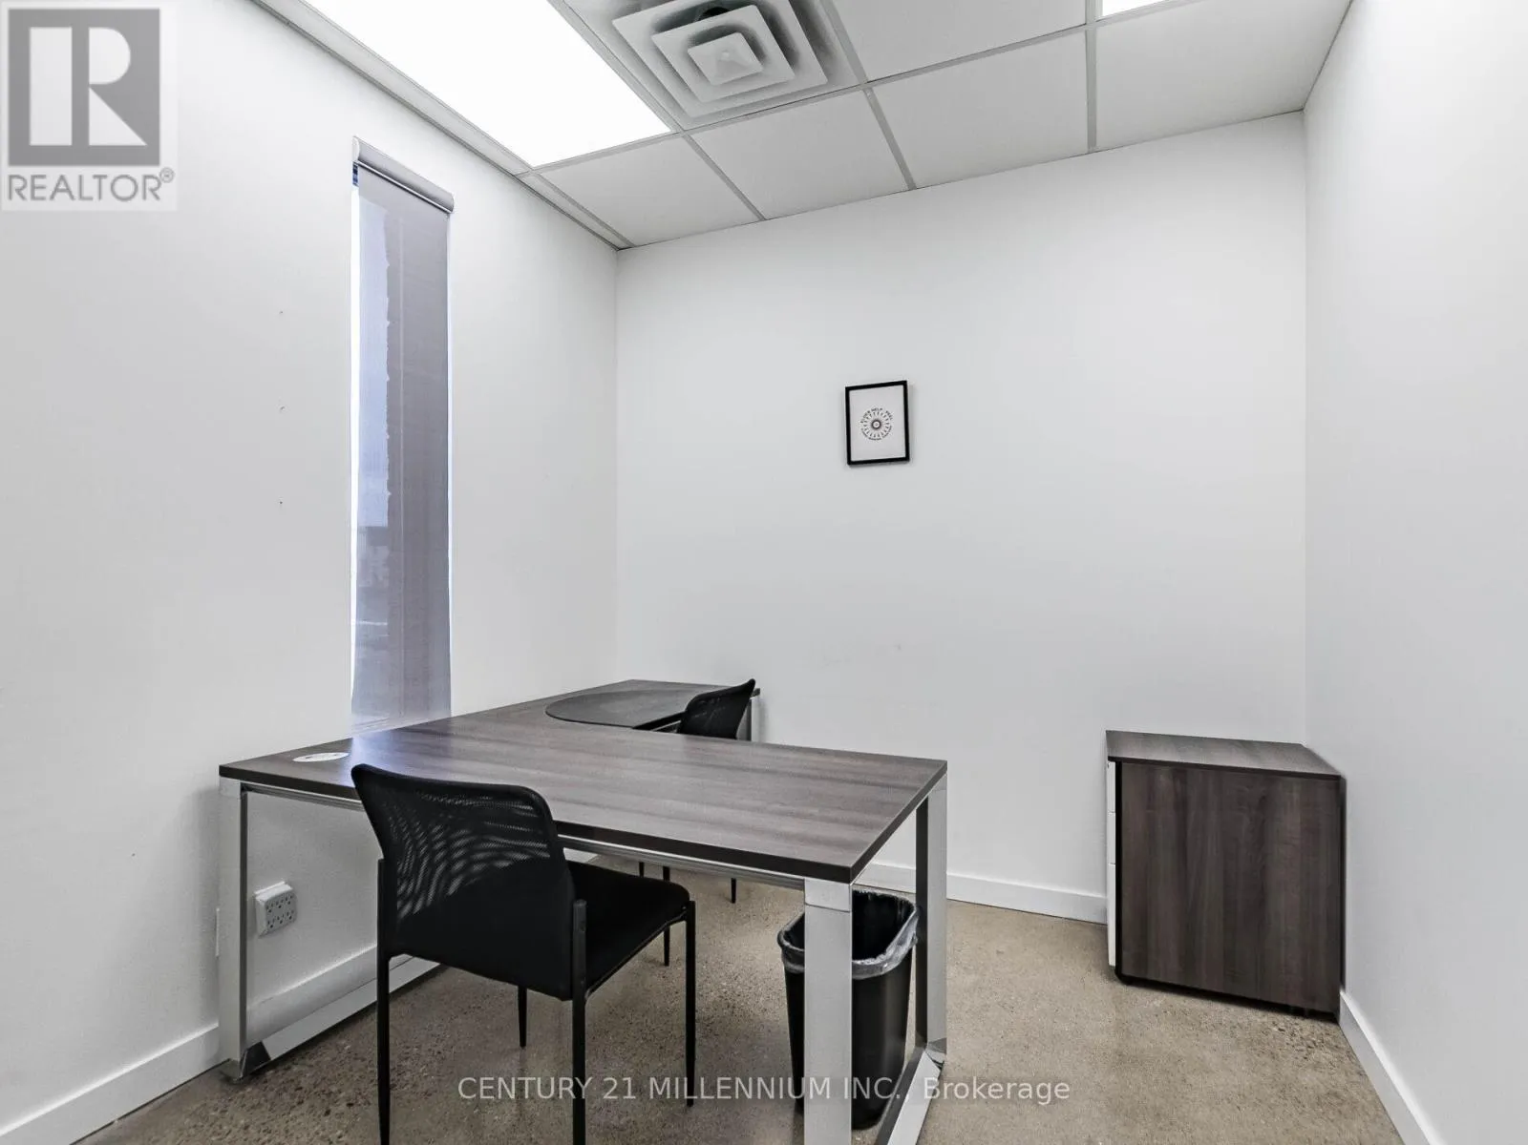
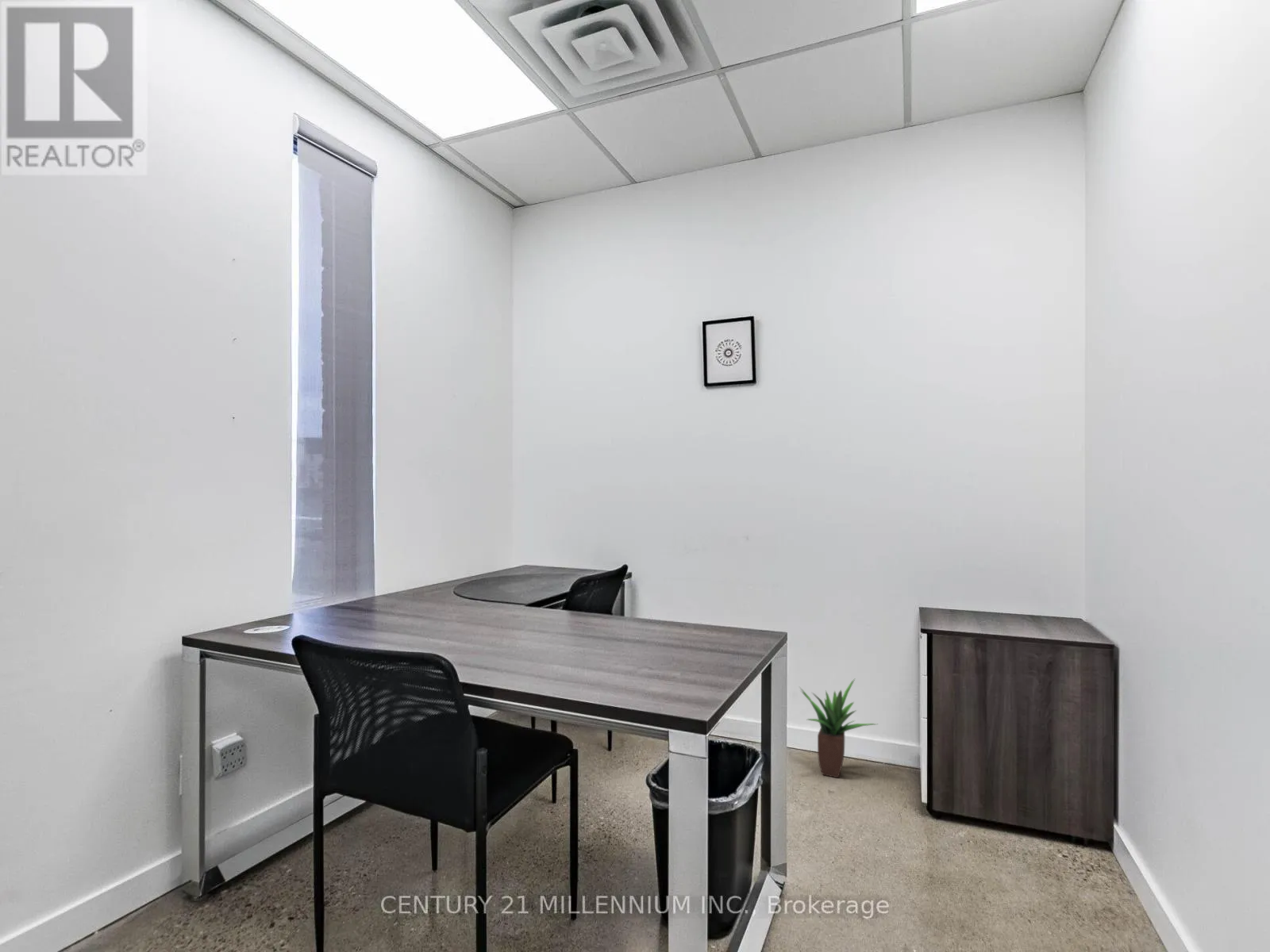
+ potted plant [798,678,878,778]
